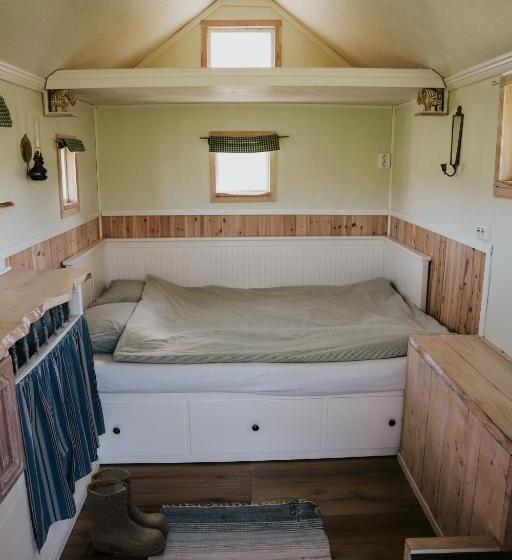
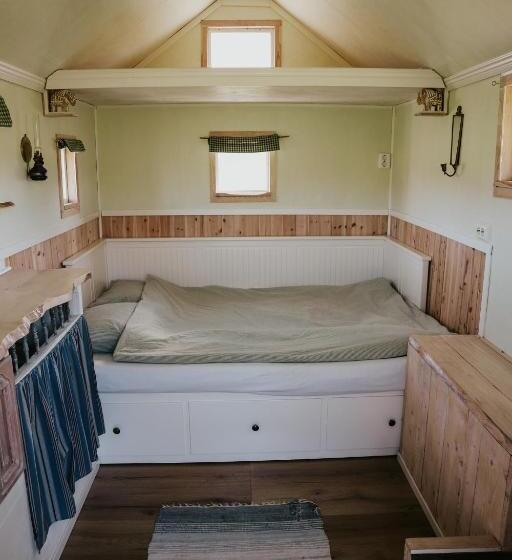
- boots [85,466,170,559]
